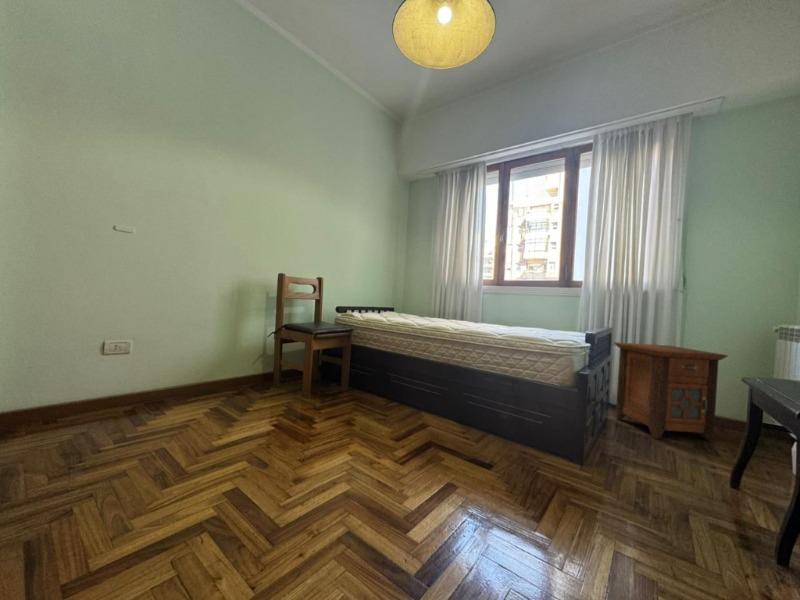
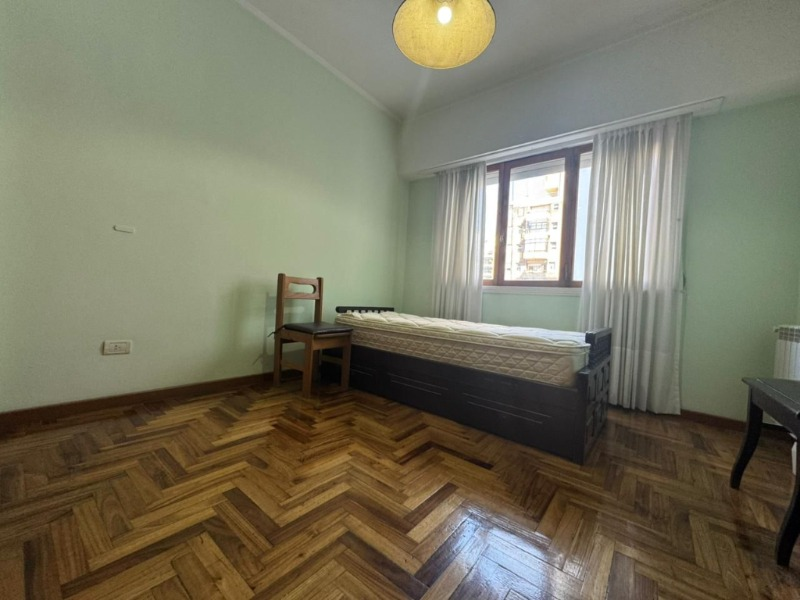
- nightstand [613,341,729,443]
